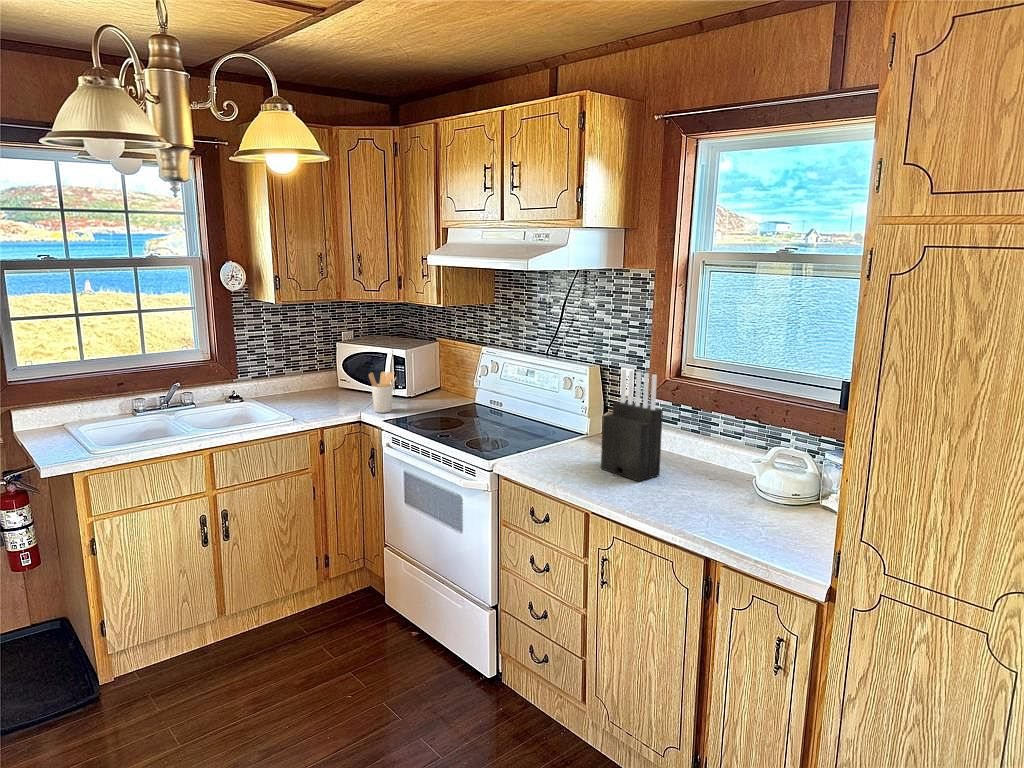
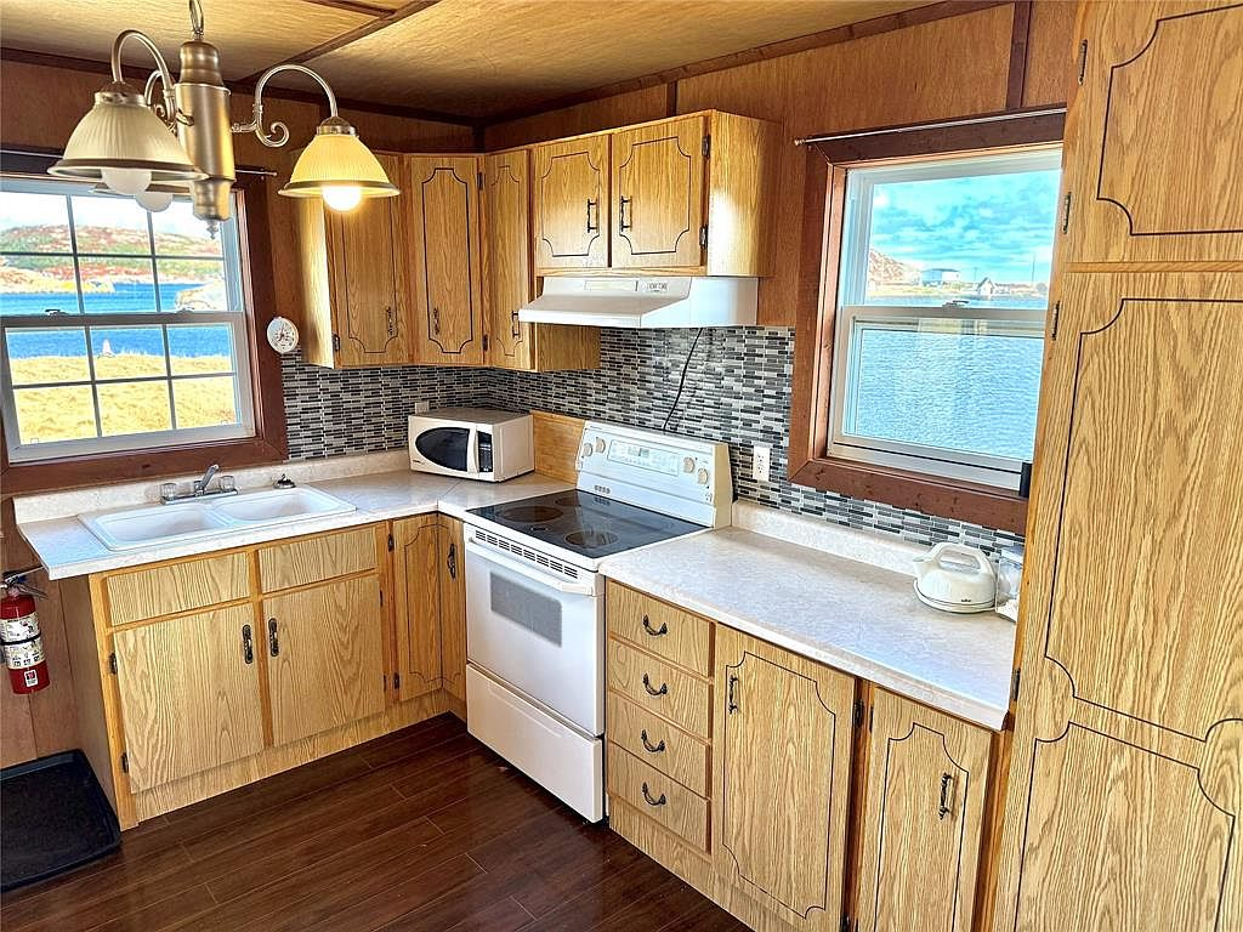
- utensil holder [368,370,398,414]
- knife block [600,368,664,483]
